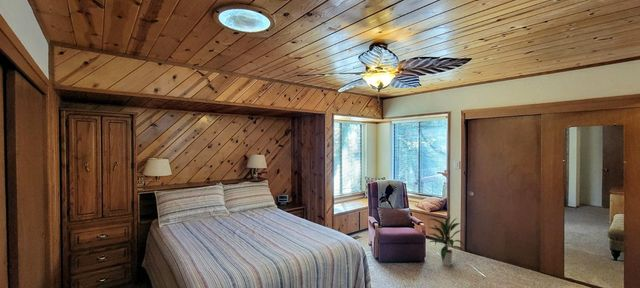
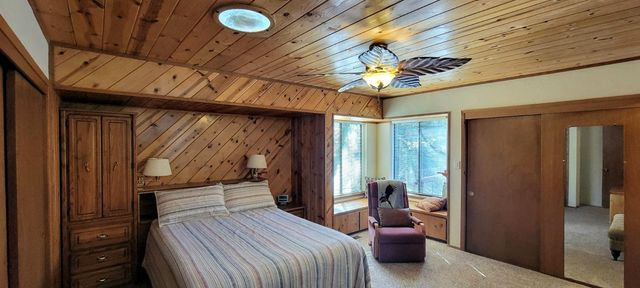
- indoor plant [427,215,466,267]
